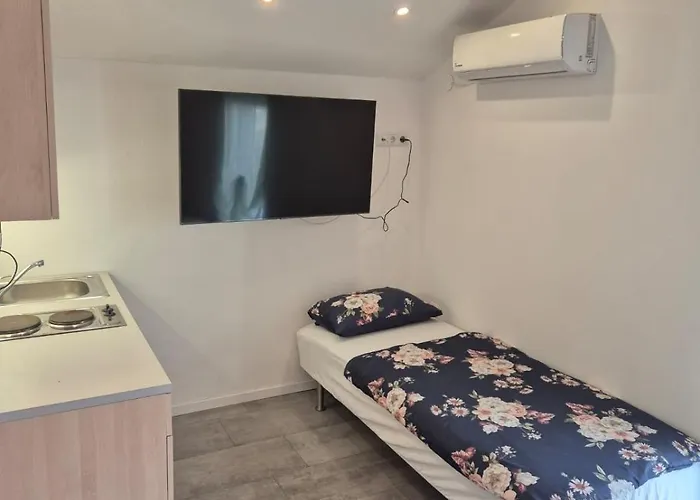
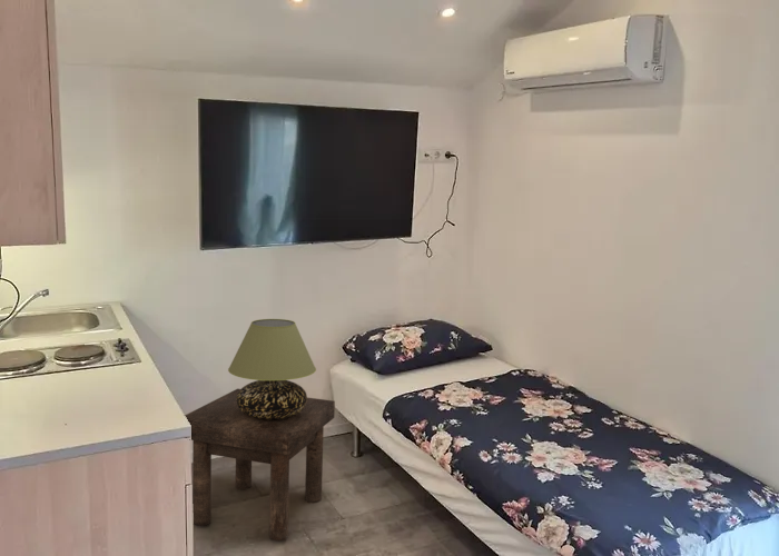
+ stool [184,388,336,542]
+ table lamp [227,318,317,419]
